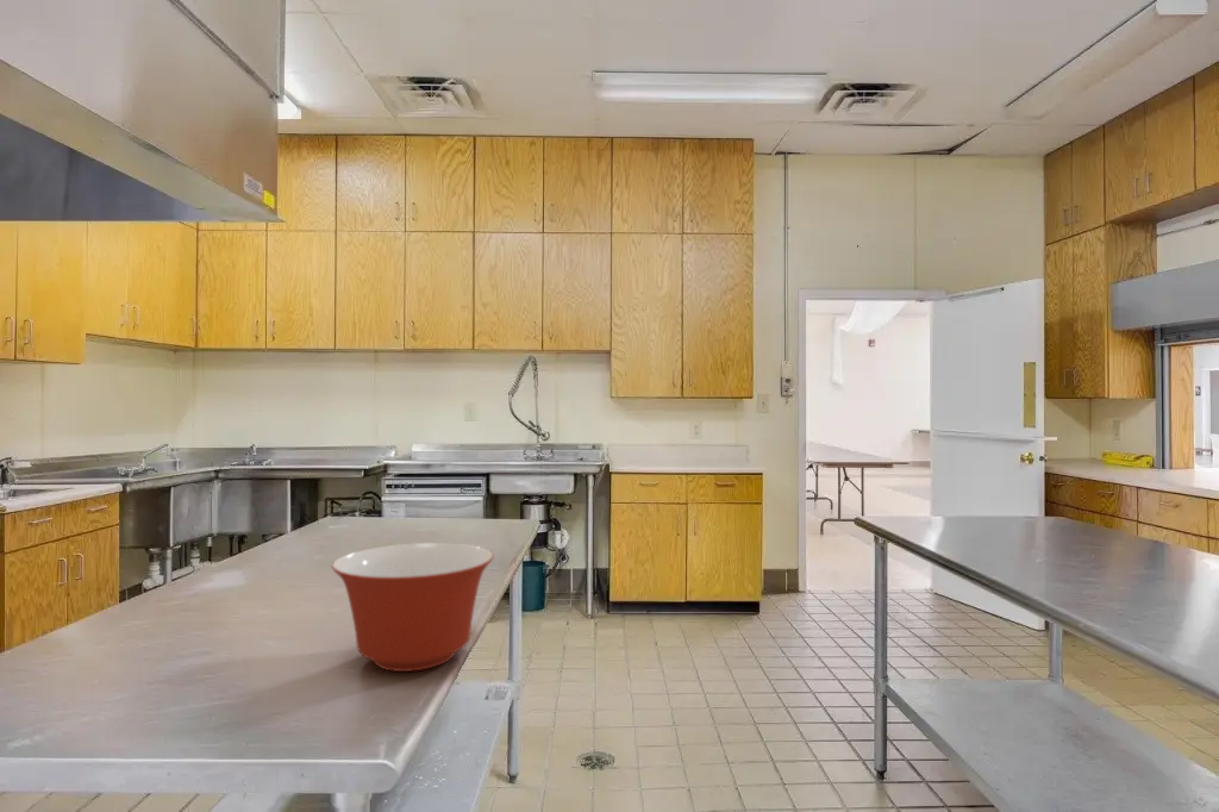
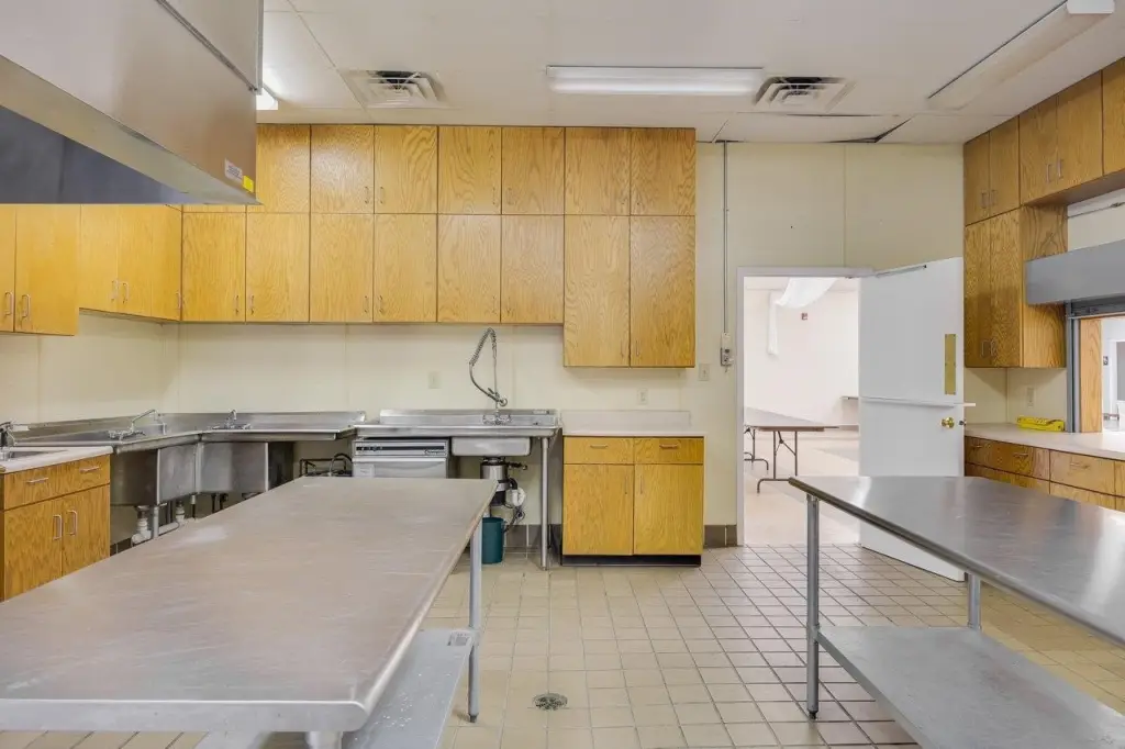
- mixing bowl [331,542,495,673]
